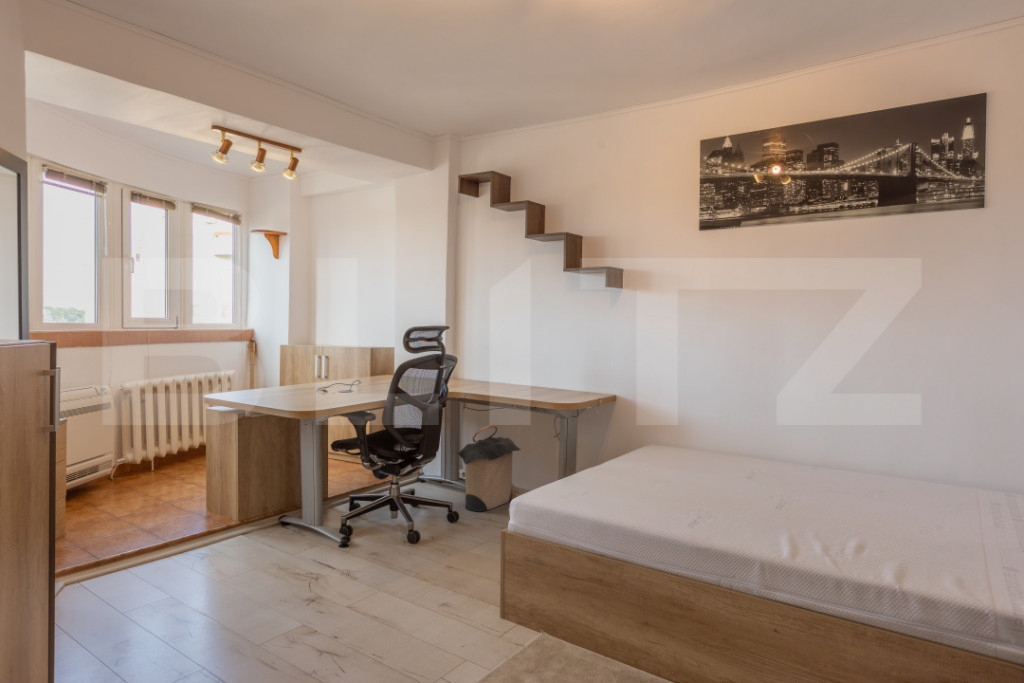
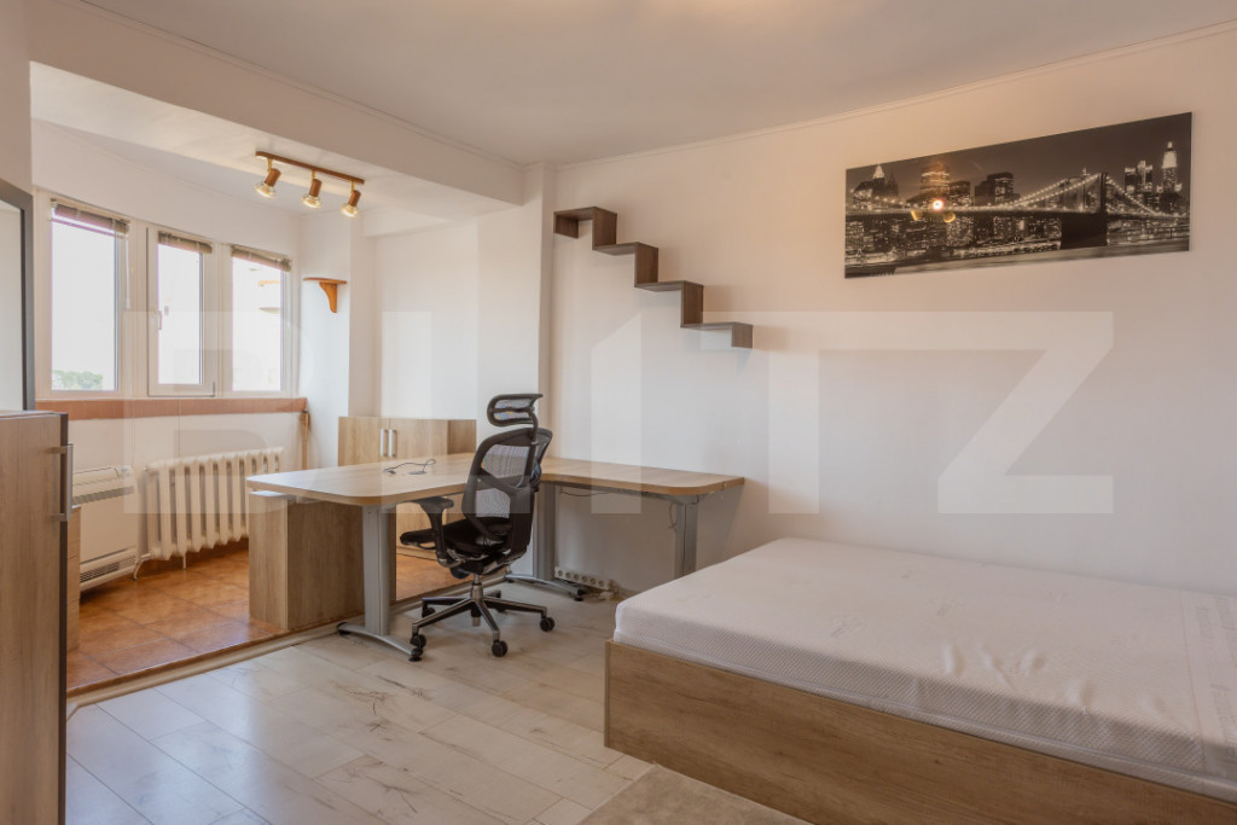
- laundry hamper [457,424,522,513]
